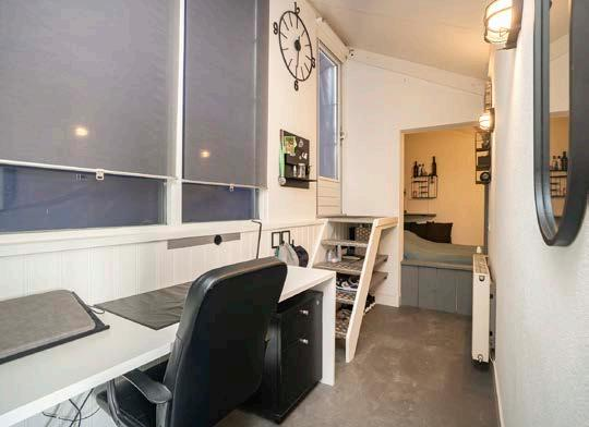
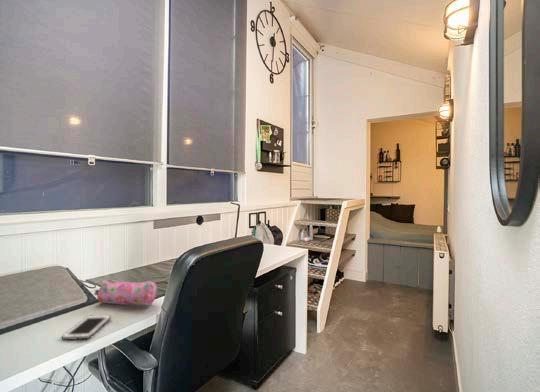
+ pencil case [93,279,159,306]
+ cell phone [61,314,112,341]
